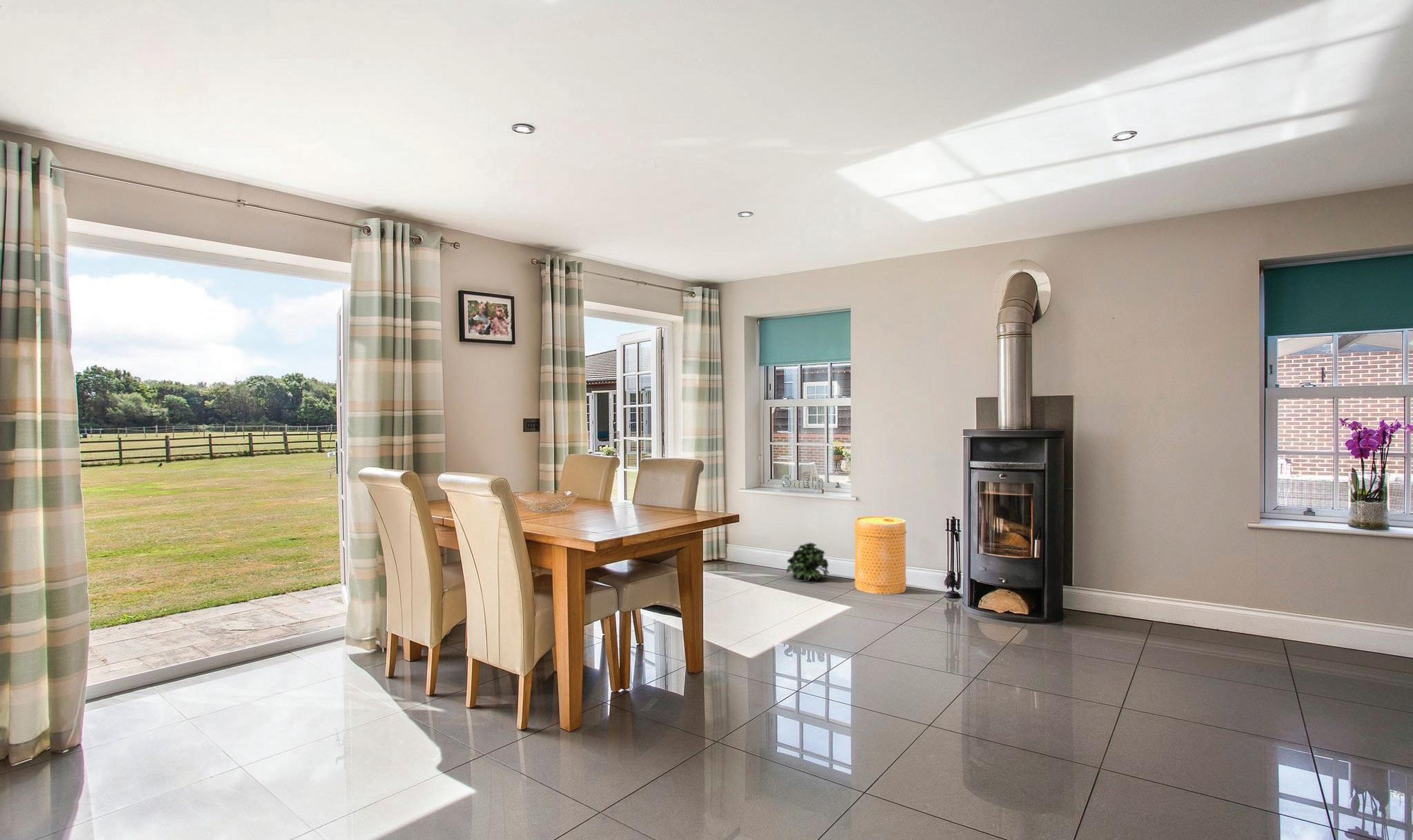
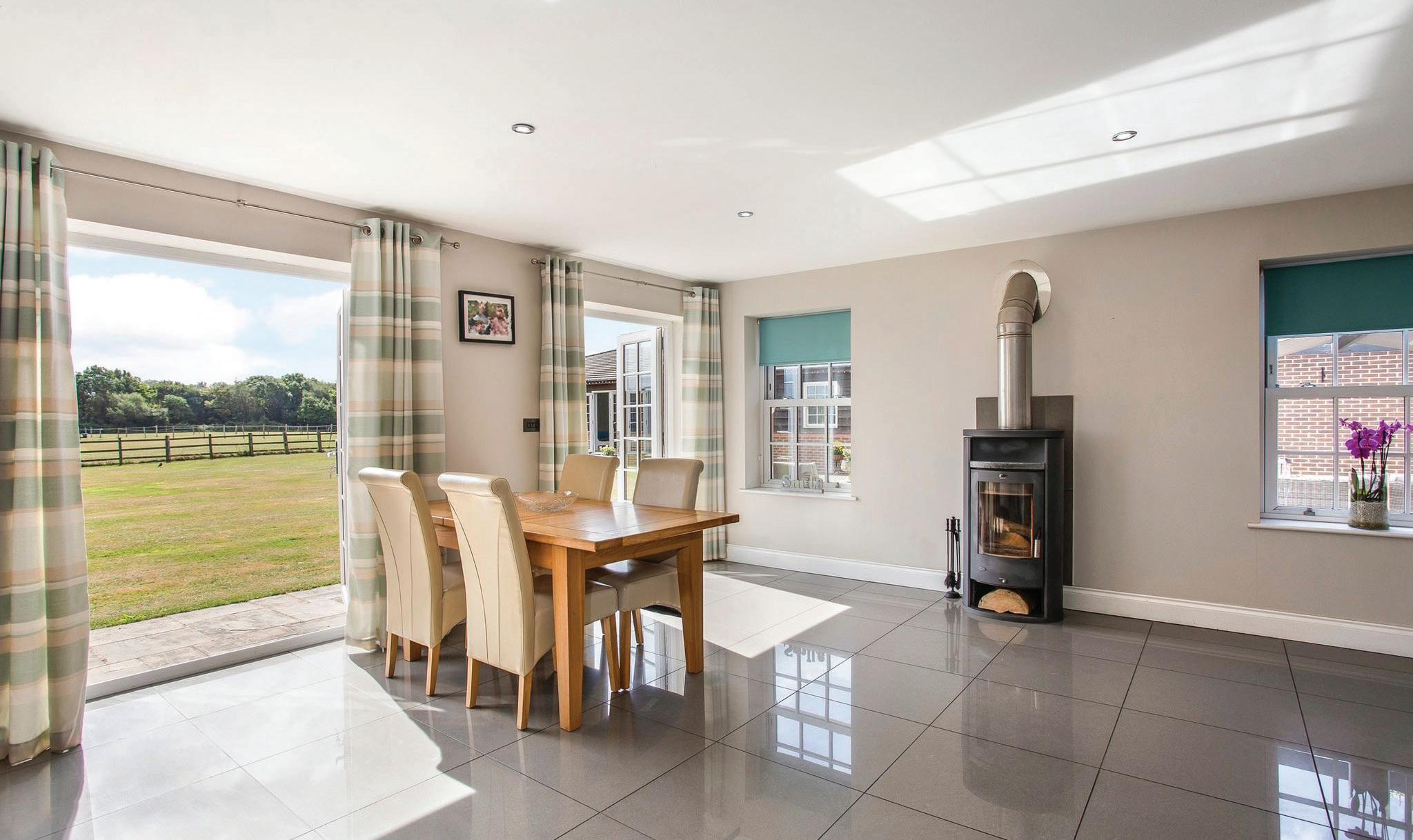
- basket [853,516,907,595]
- potted plant [786,542,830,582]
